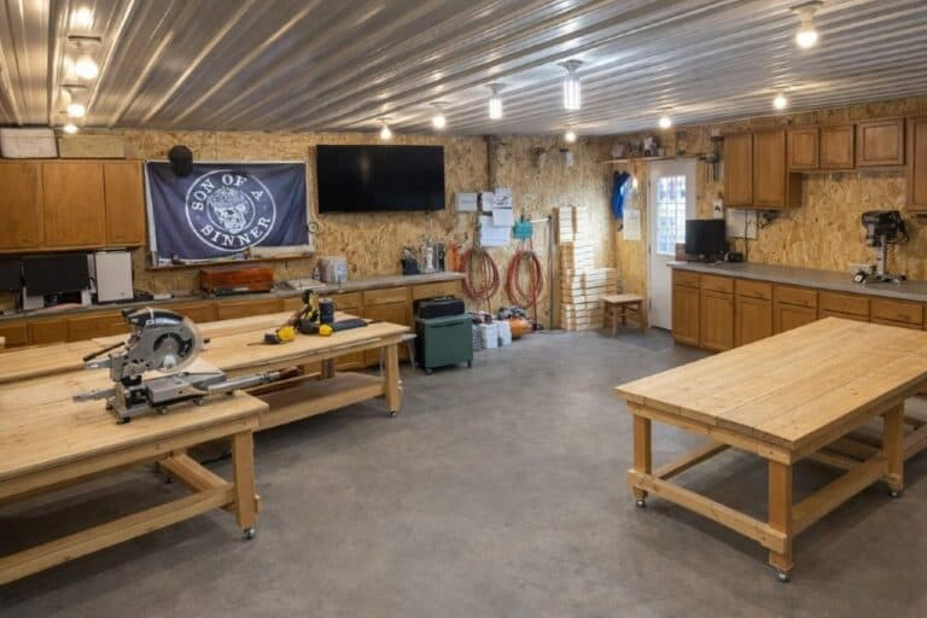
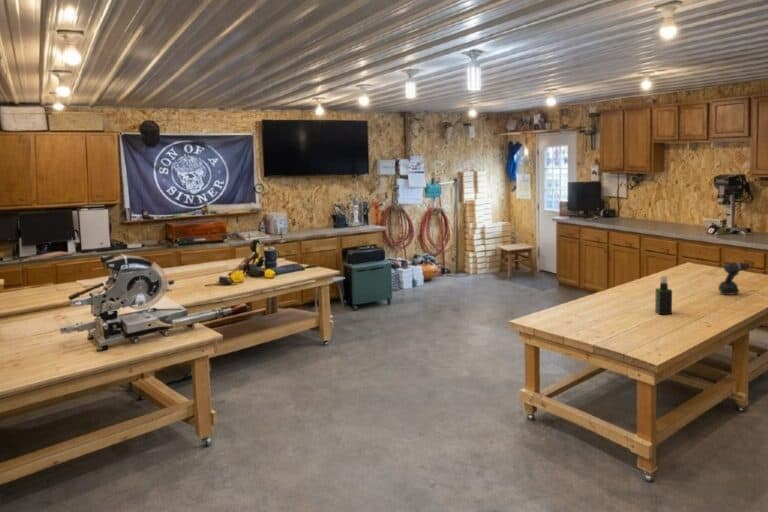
+ power drill [717,261,752,296]
+ spray bottle [654,275,673,315]
